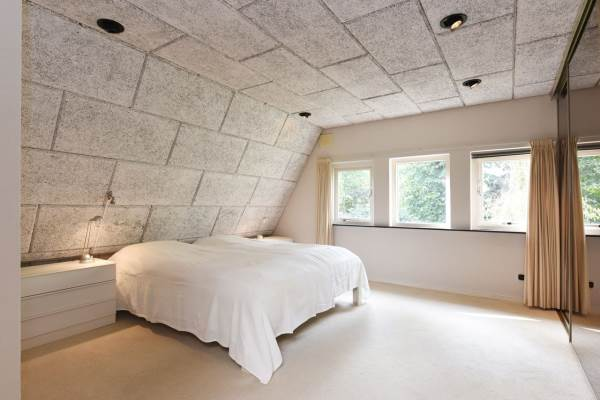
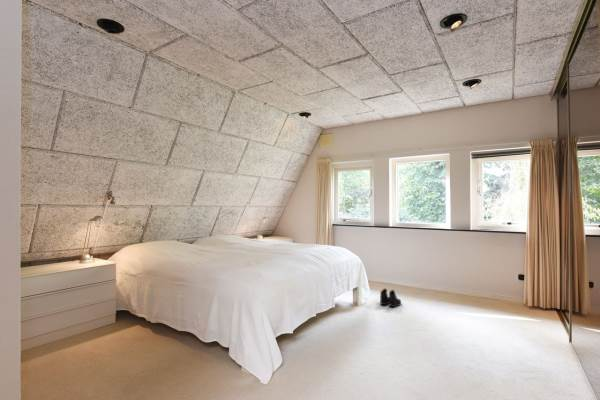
+ boots [379,288,402,308]
